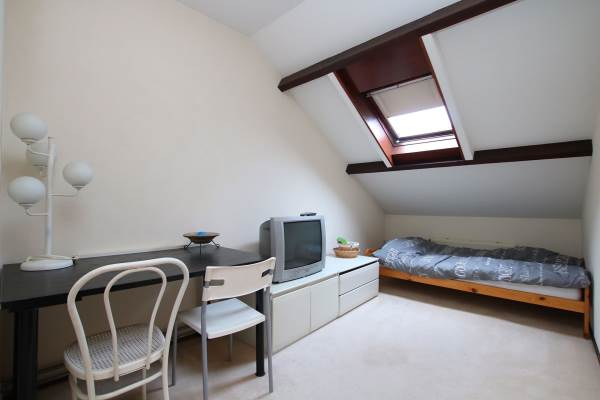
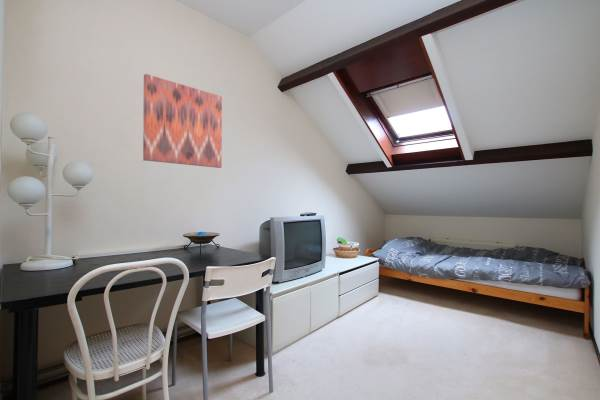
+ wall art [142,73,223,169]
